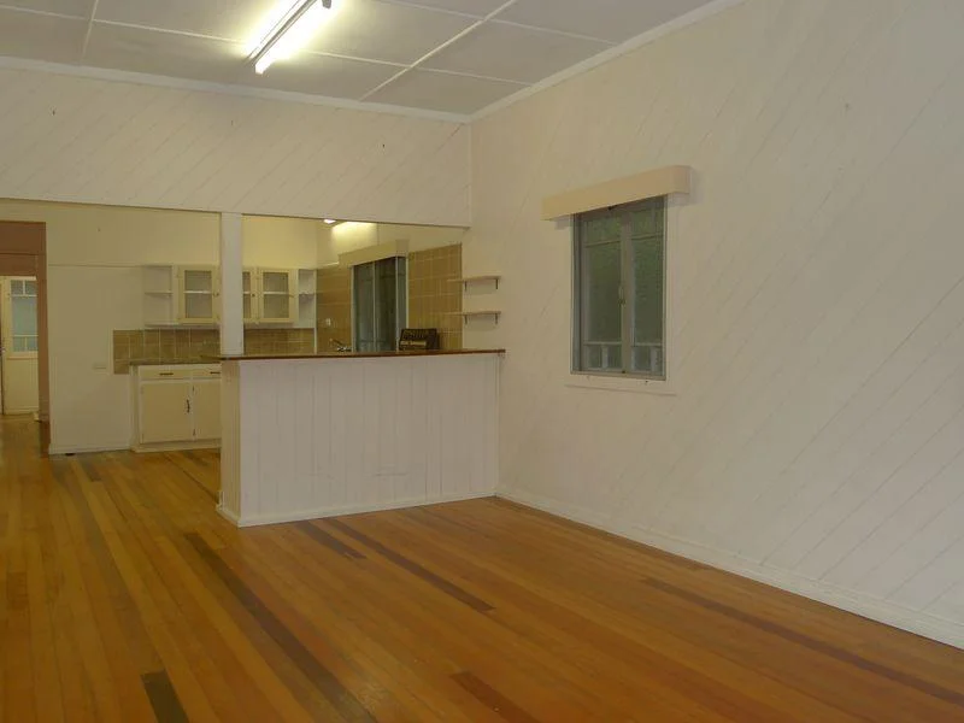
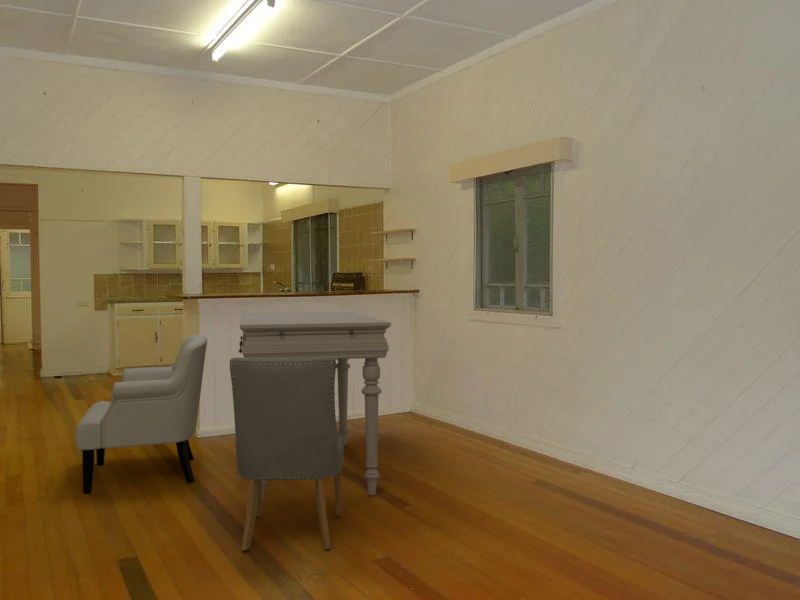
+ chair [75,334,209,495]
+ dining table [238,311,392,504]
+ chair [229,357,345,552]
